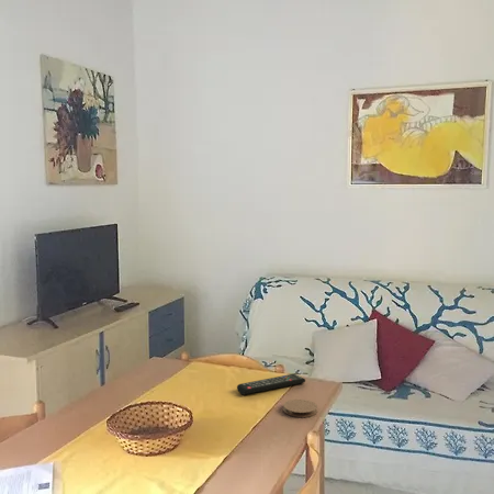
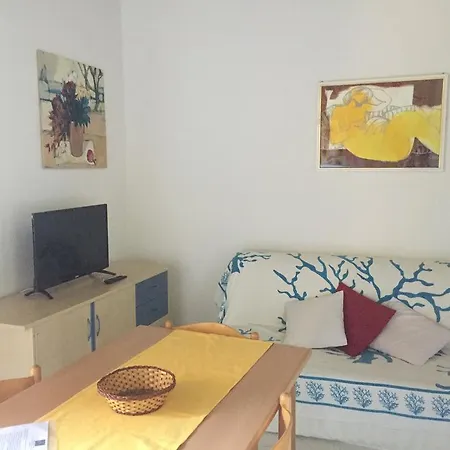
- remote control [236,373,306,395]
- coaster [282,398,318,418]
